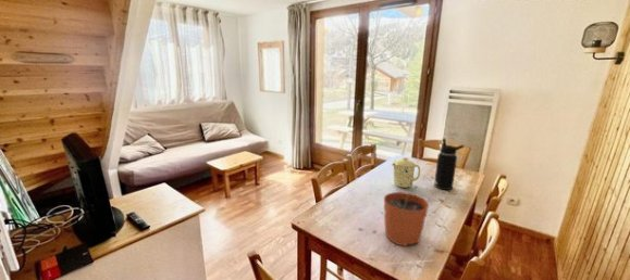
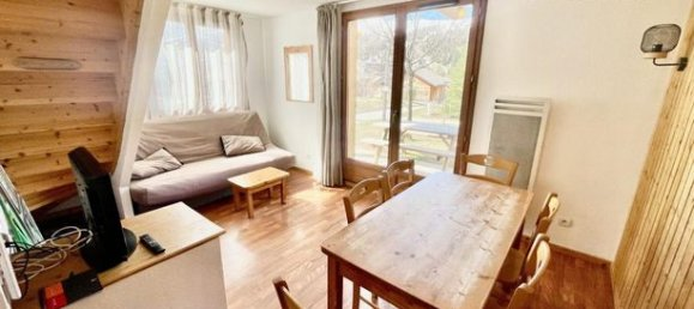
- mug [391,156,421,189]
- plant pot [383,184,430,247]
- water bottle [433,137,466,191]
